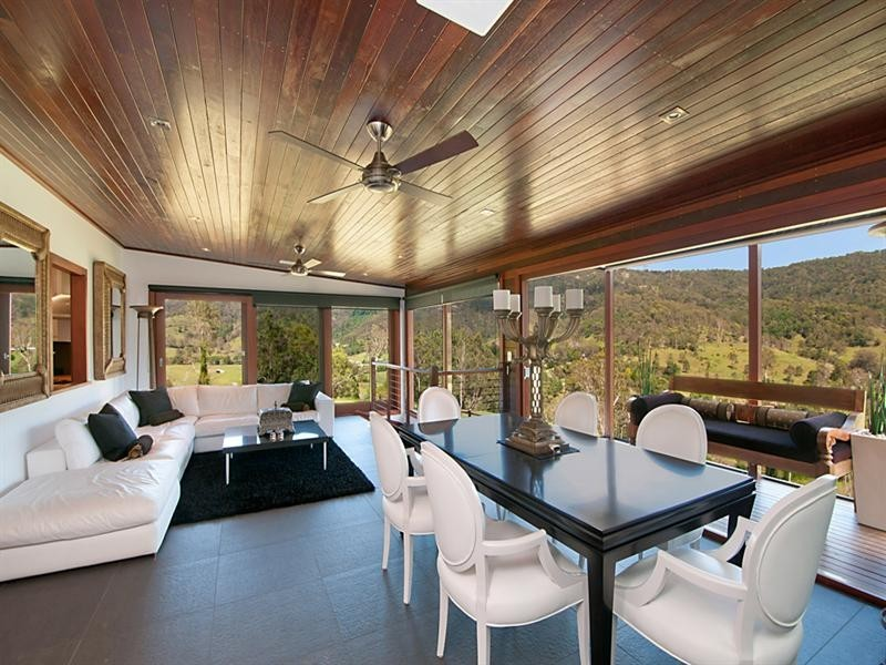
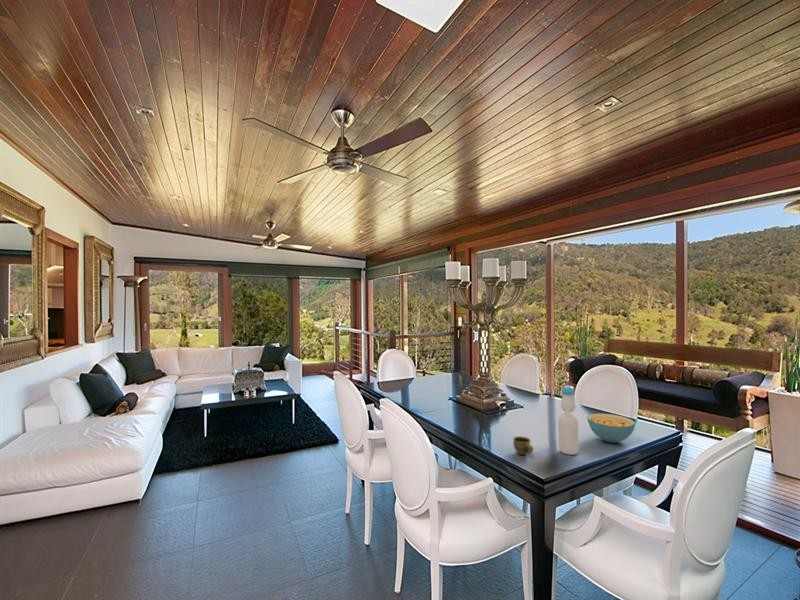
+ cup [512,435,534,456]
+ cereal bowl [586,413,636,444]
+ bottle [558,384,579,456]
